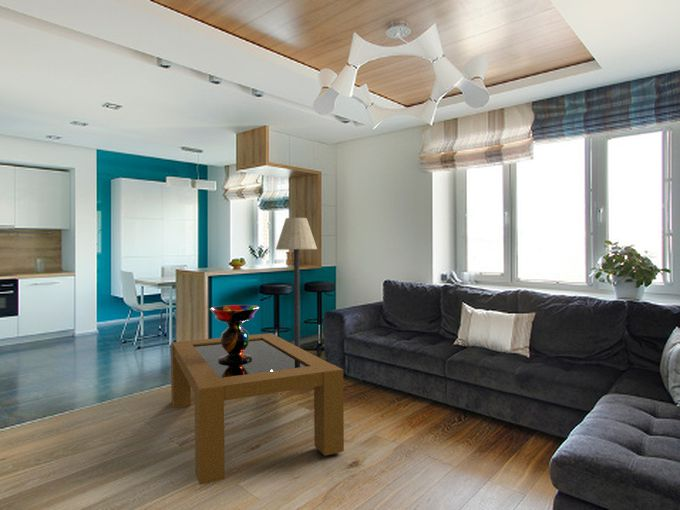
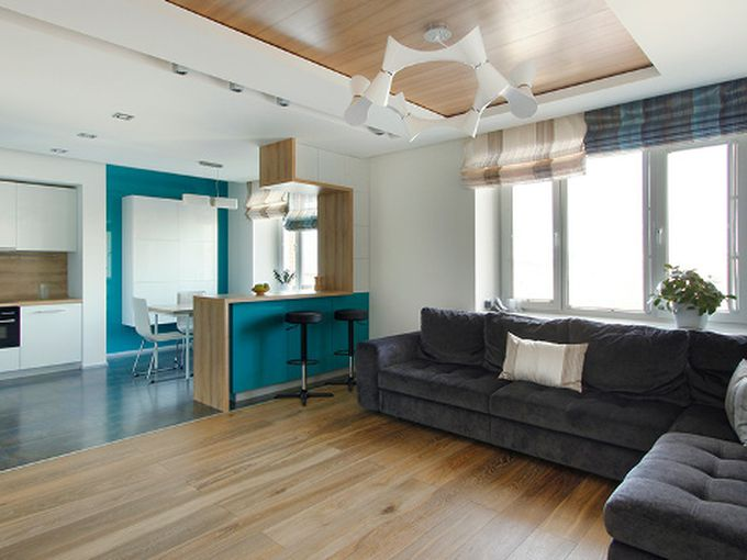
- coffee table [170,332,345,486]
- decorative bowl [209,304,261,363]
- floor lamp [275,217,318,348]
